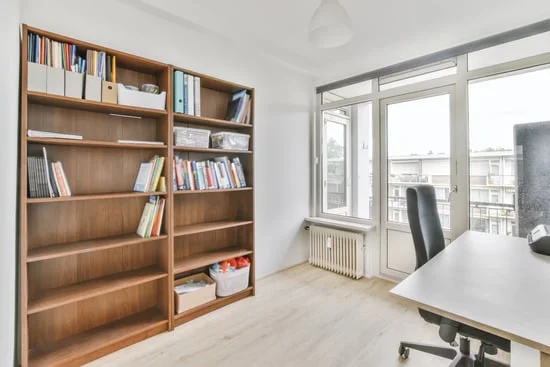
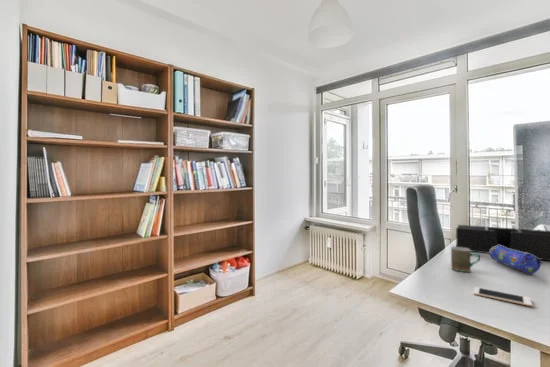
+ mug [450,246,481,273]
+ desk organizer [455,224,550,261]
+ cell phone [473,286,533,307]
+ pencil case [489,245,543,275]
